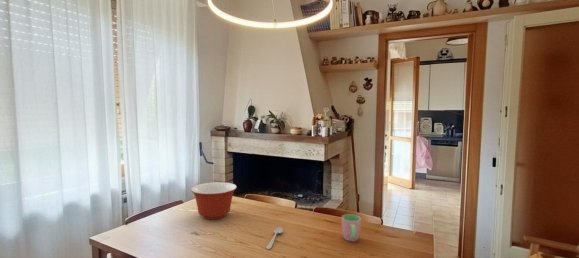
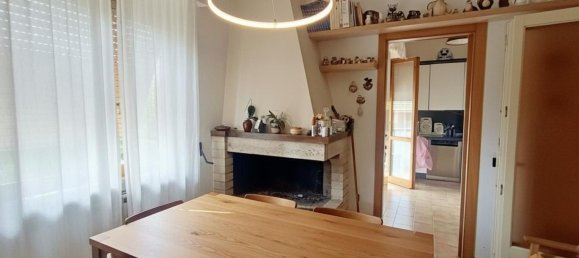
- cup [341,213,362,242]
- spoon [266,226,283,250]
- mixing bowl [190,181,238,220]
